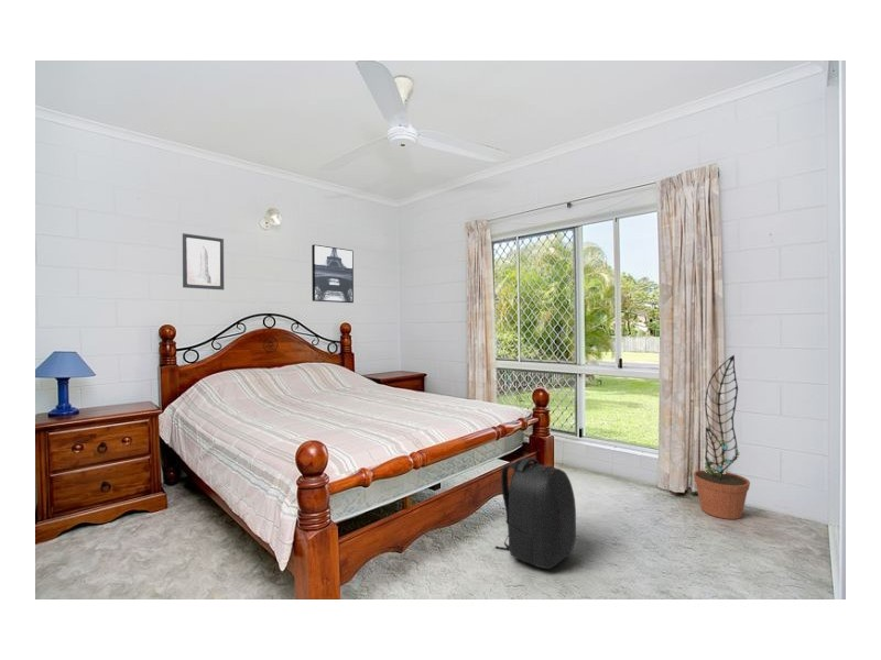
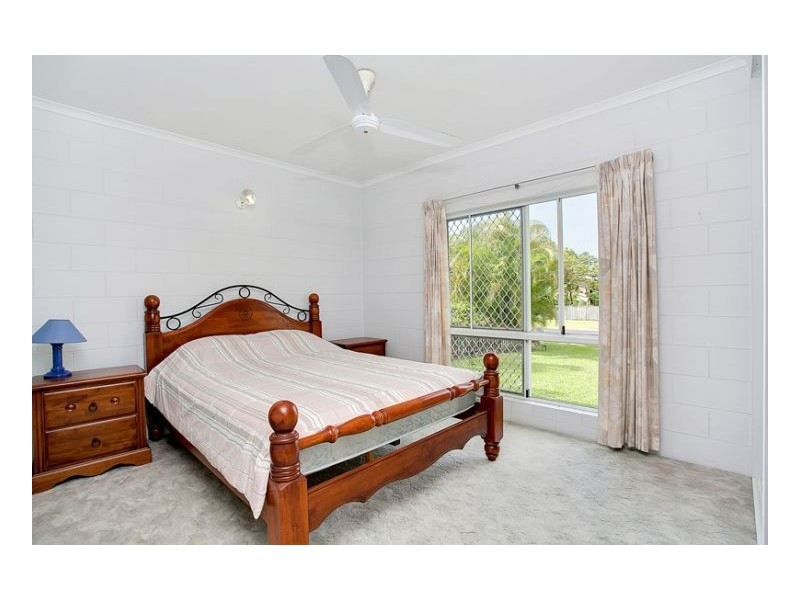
- wall art [182,232,225,290]
- backpack [494,457,577,570]
- decorative plant [693,354,751,520]
- wall art [311,243,355,304]
